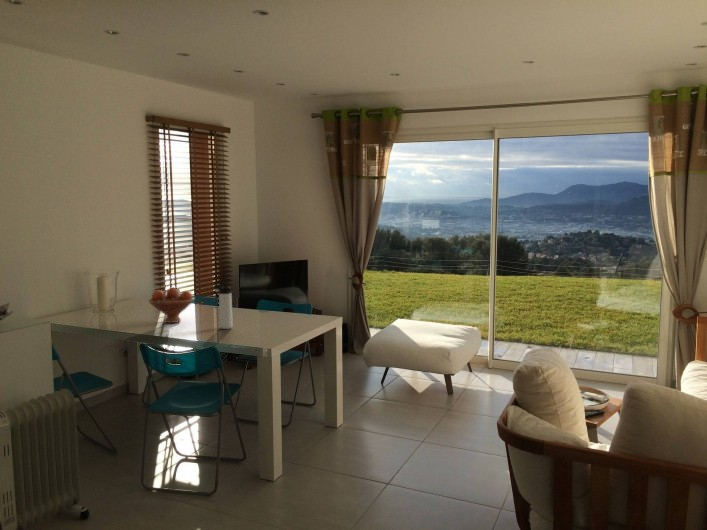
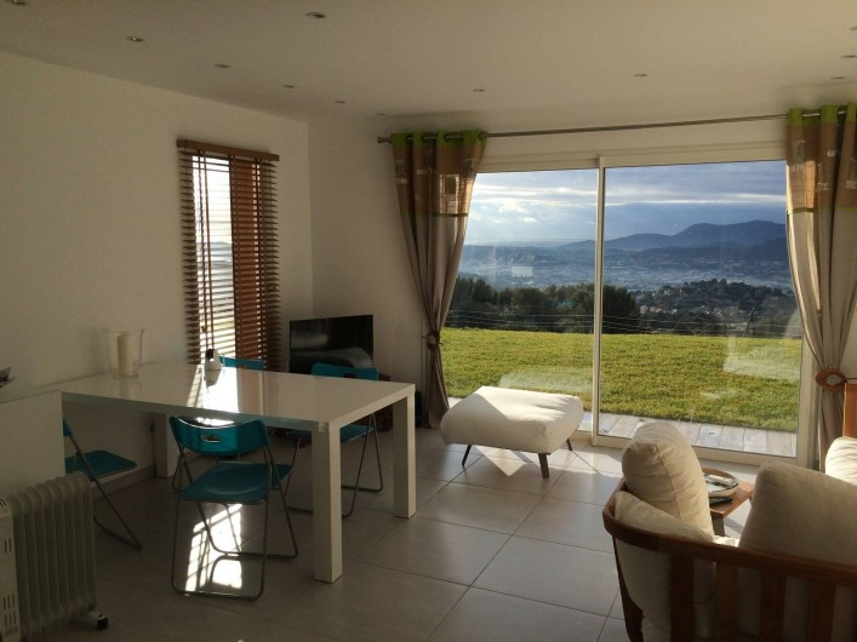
- thermos bottle [213,284,234,330]
- fruit bowl [147,287,196,324]
